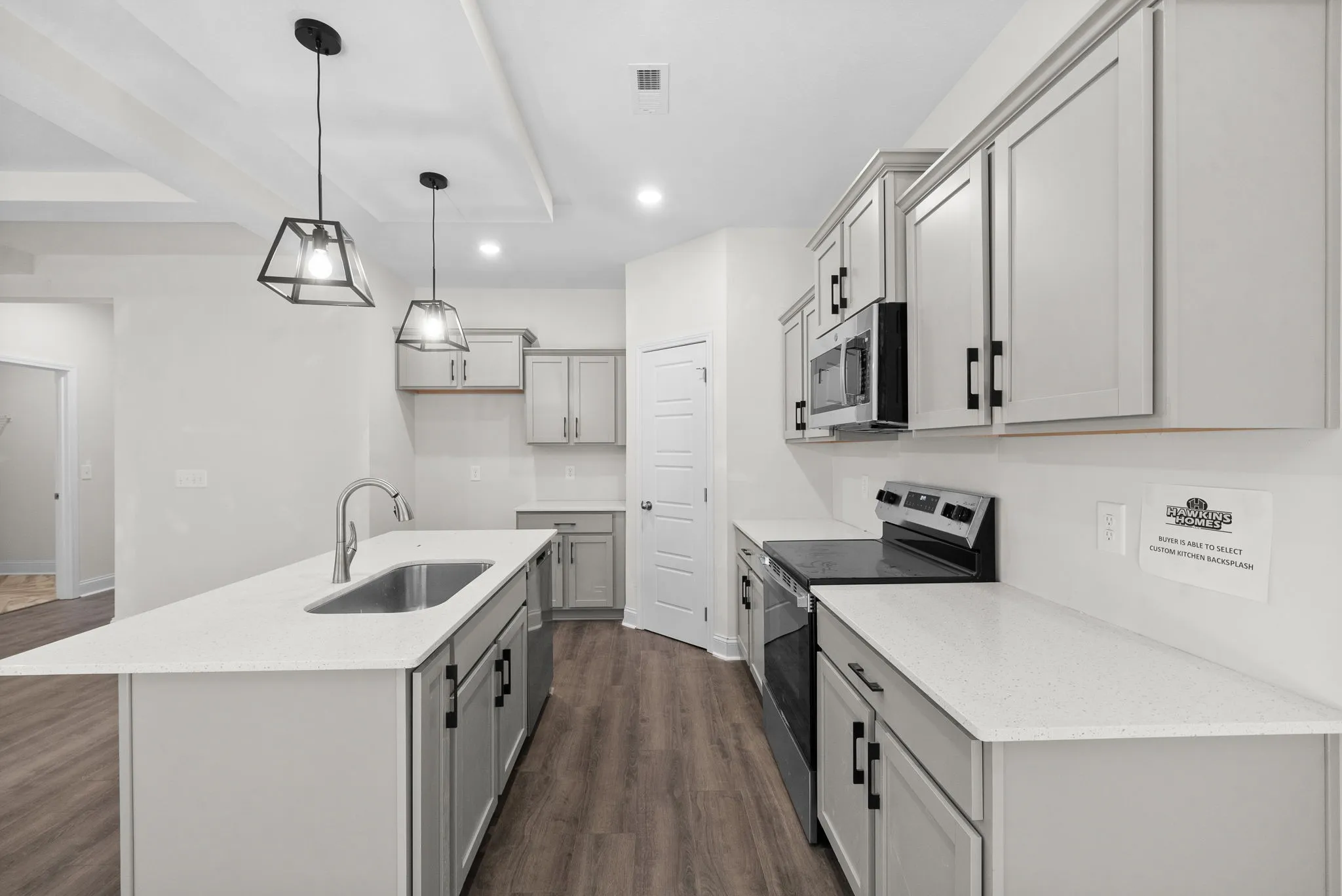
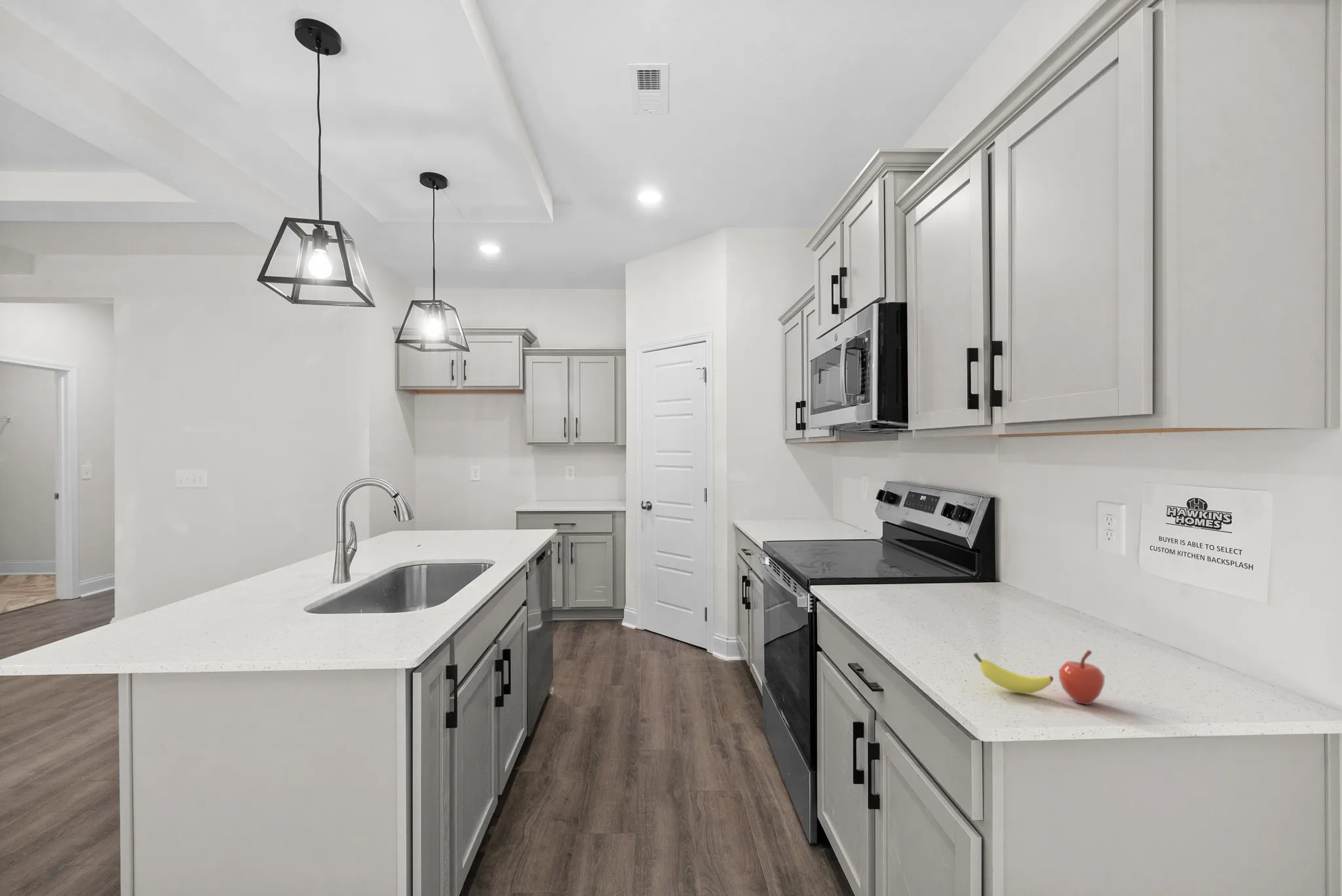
+ fruit [972,650,1105,705]
